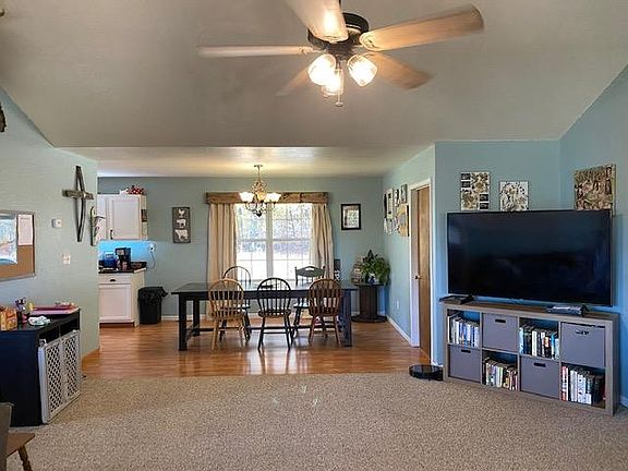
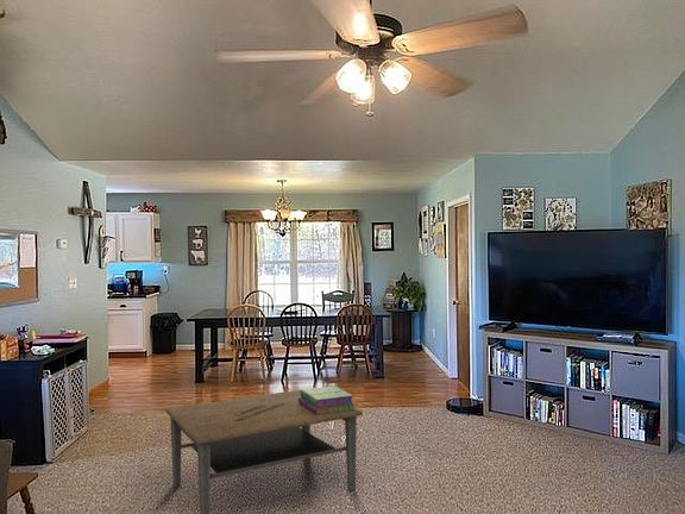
+ stack of books [298,384,357,415]
+ coffee table [164,389,364,514]
